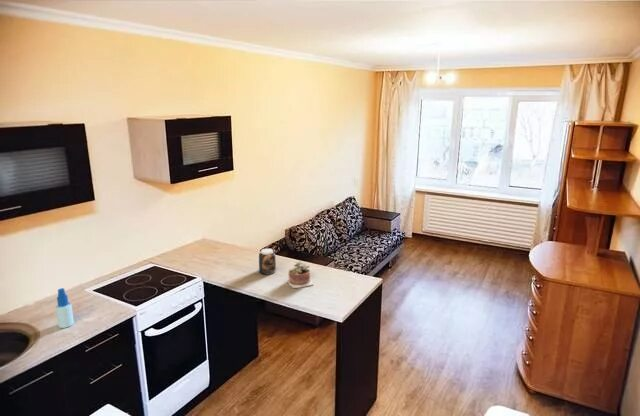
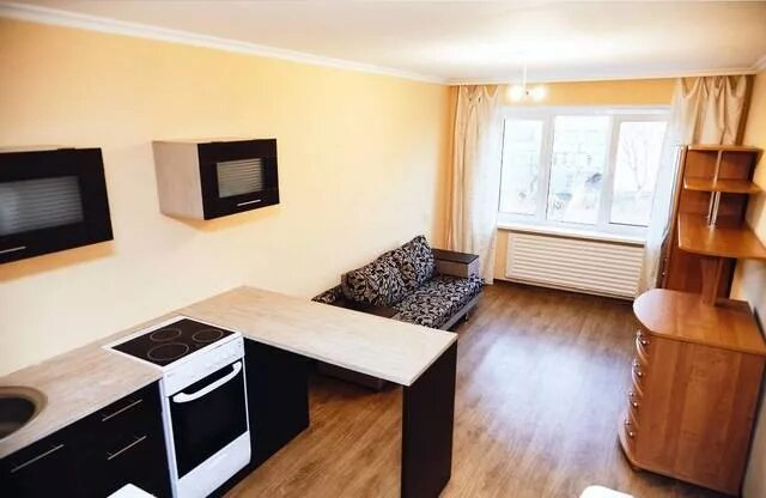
- spray bottle [55,287,75,329]
- succulent plant [286,260,314,289]
- jar [258,248,277,275]
